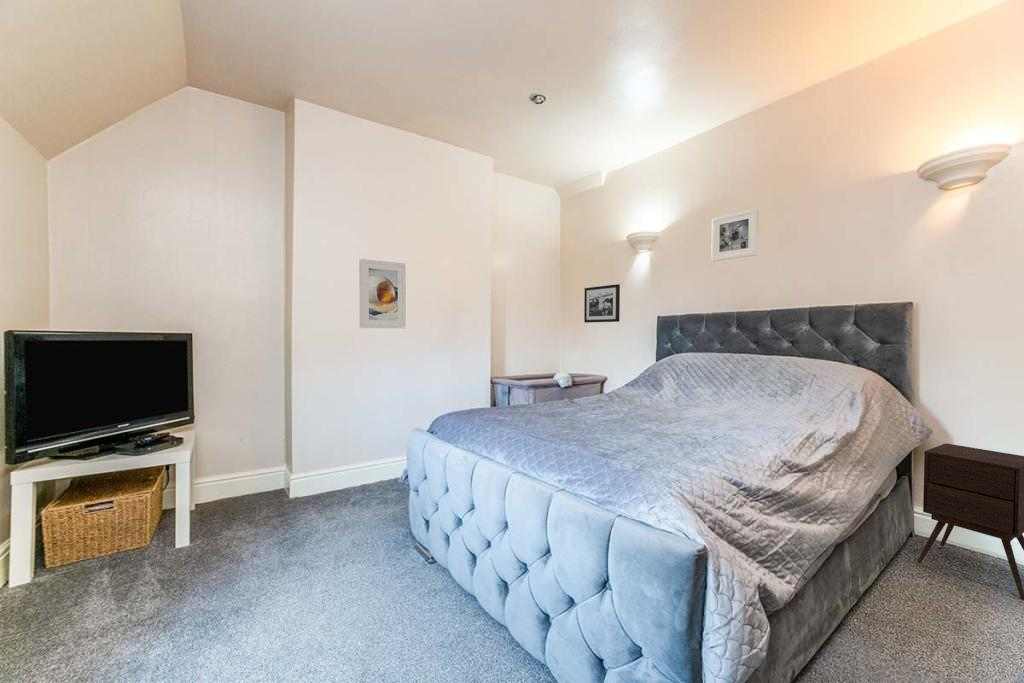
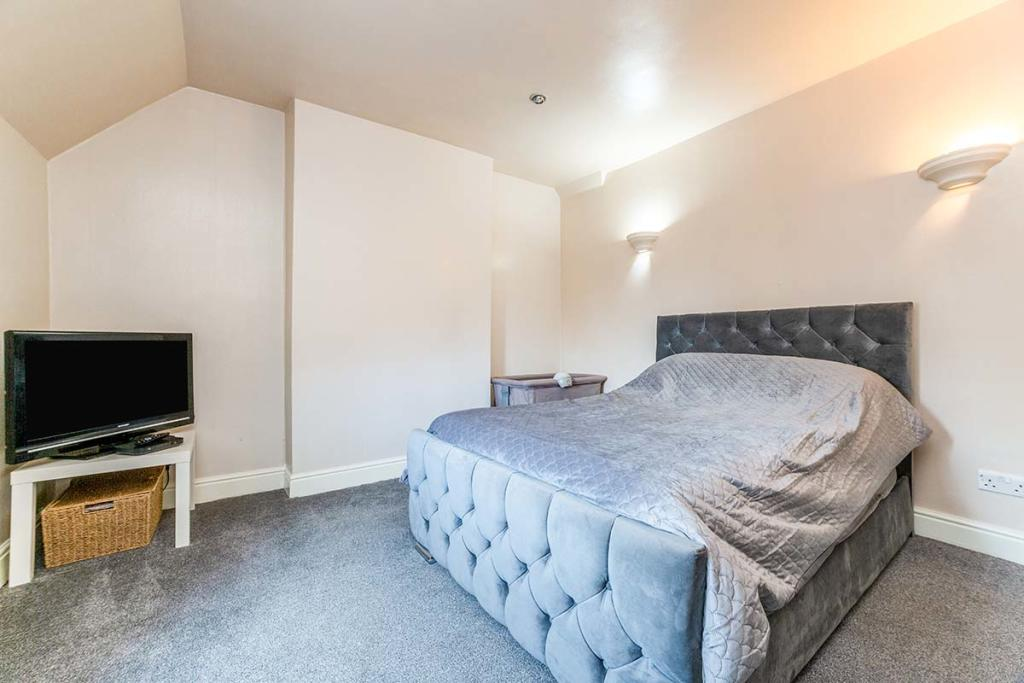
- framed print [358,258,407,329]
- picture frame [583,283,621,324]
- side table [916,442,1024,601]
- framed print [710,207,760,262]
